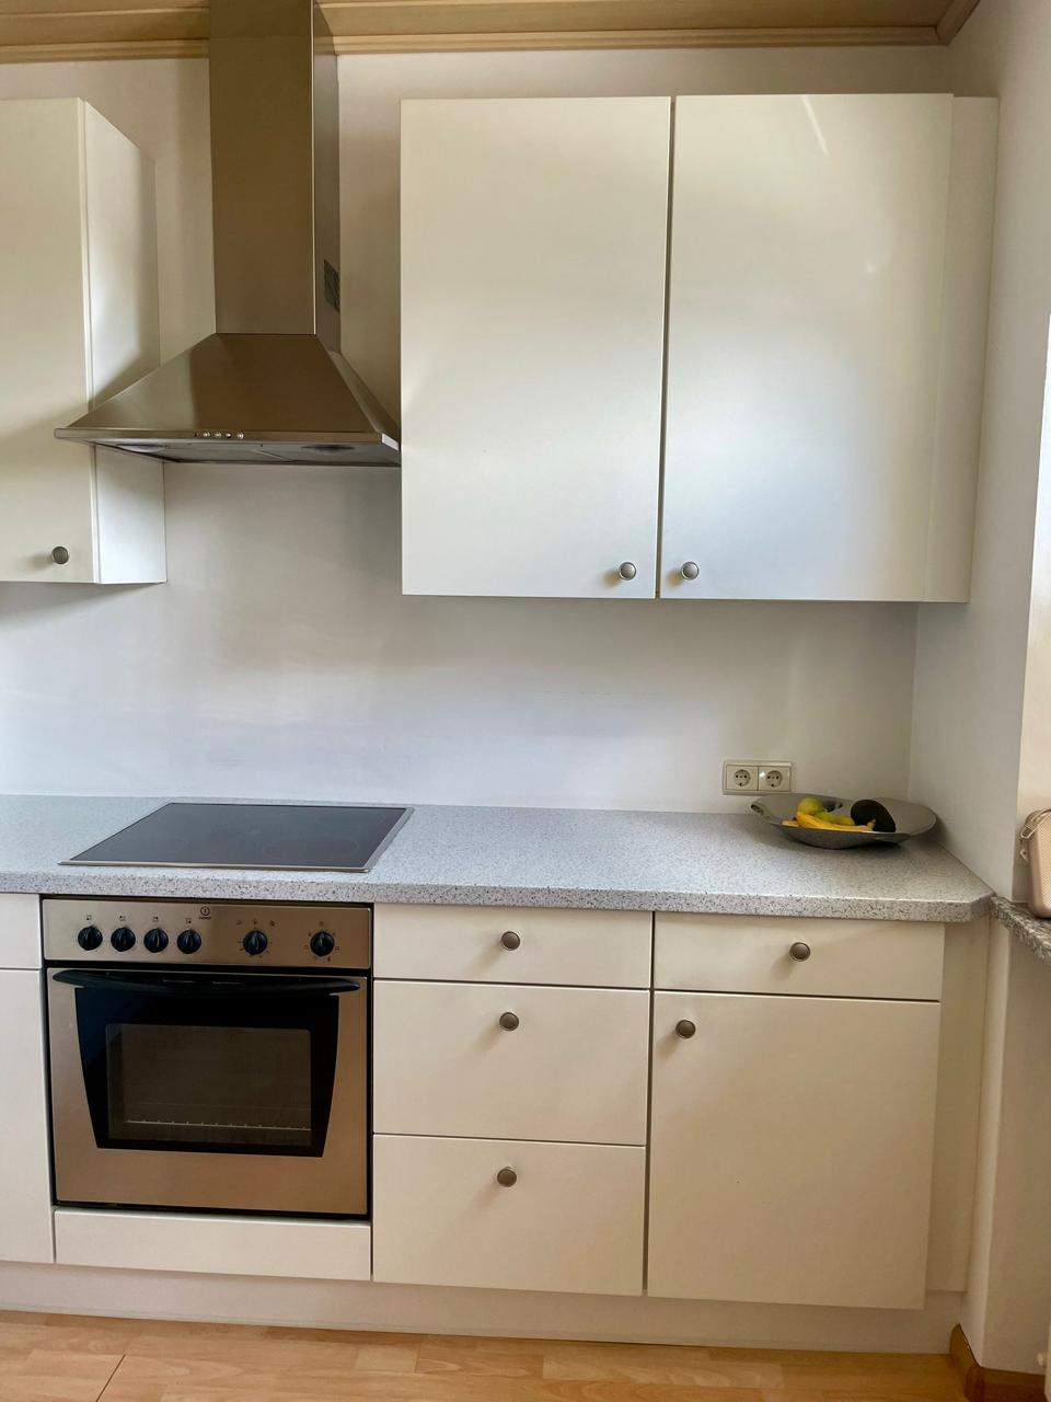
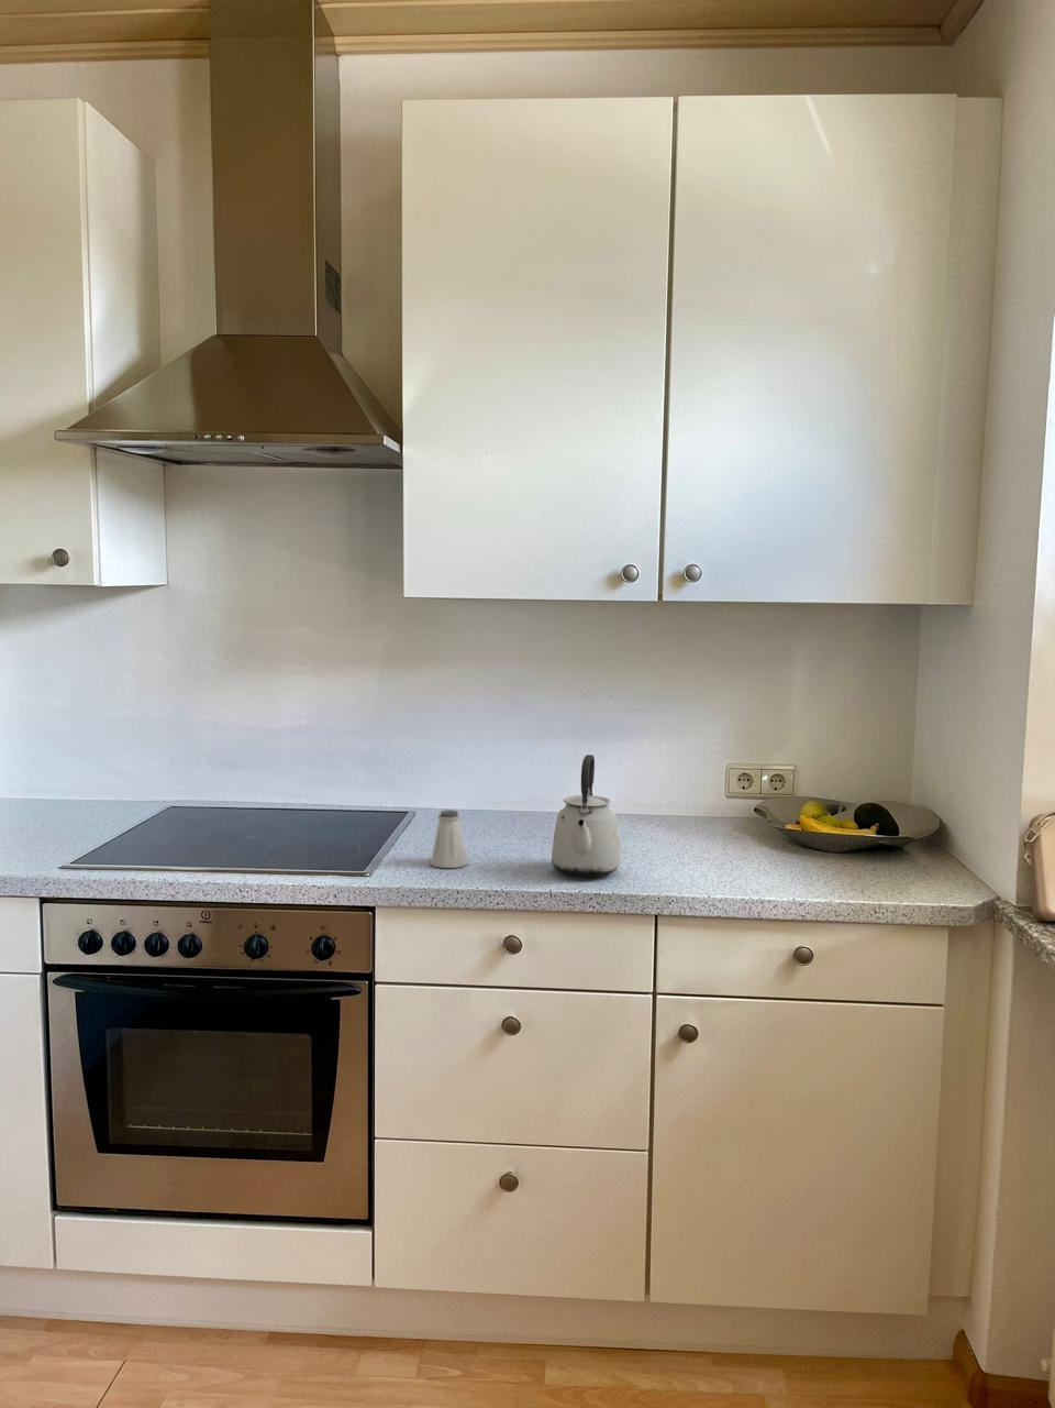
+ saltshaker [430,808,468,869]
+ kettle [551,754,621,878]
